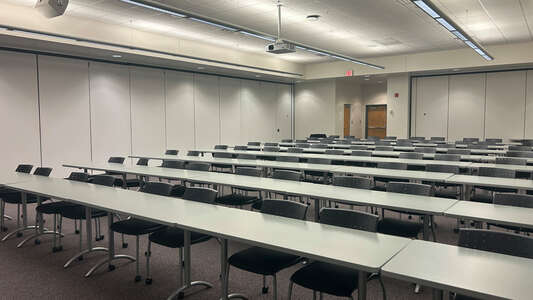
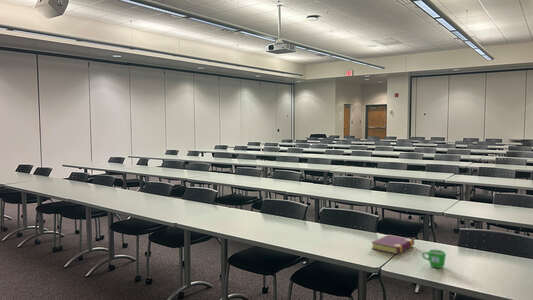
+ mug [421,249,447,269]
+ book [370,234,415,255]
